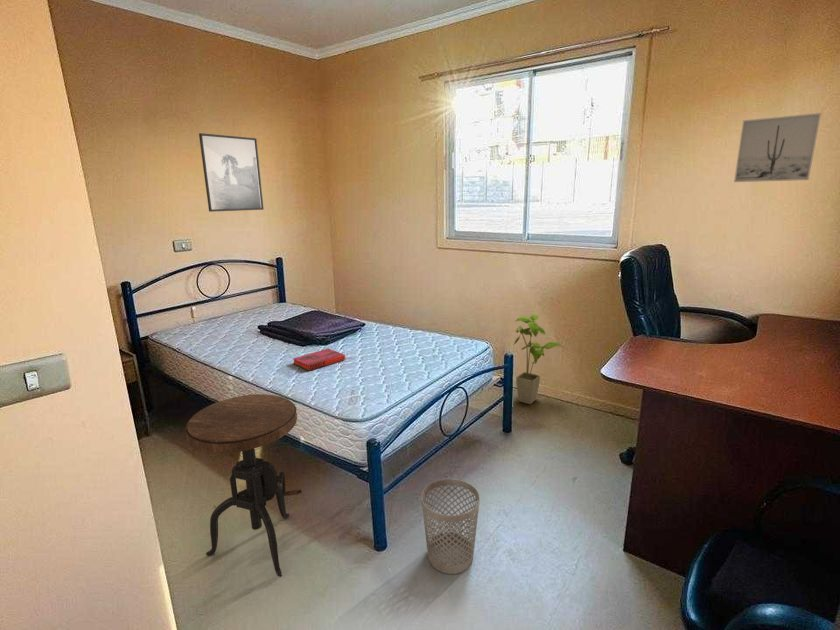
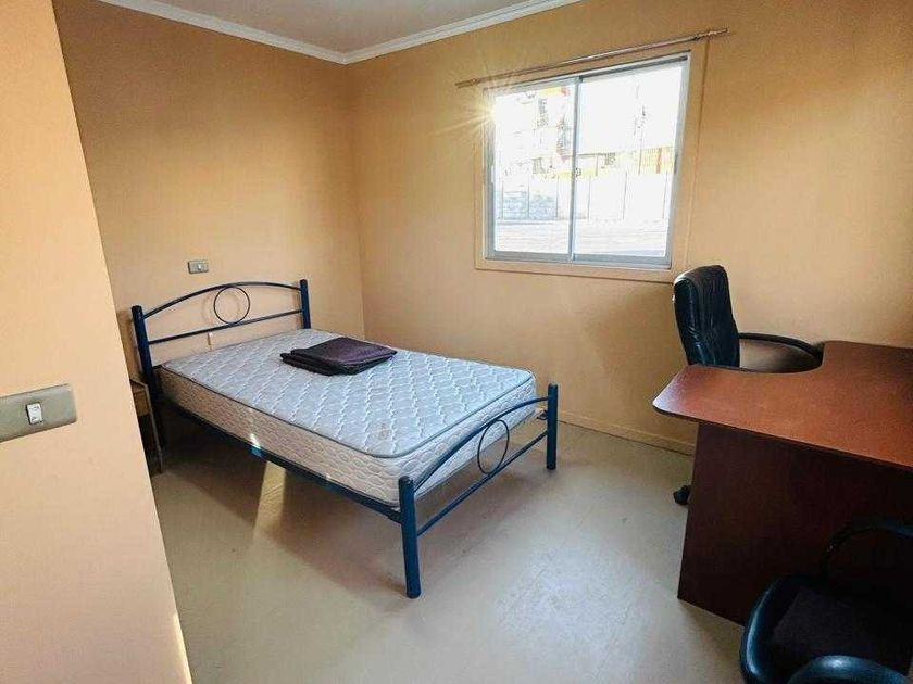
- wastebasket [421,478,481,575]
- side table [184,393,303,578]
- house plant [512,314,565,405]
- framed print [198,132,265,213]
- wall art [733,112,822,183]
- hardback book [292,348,346,372]
